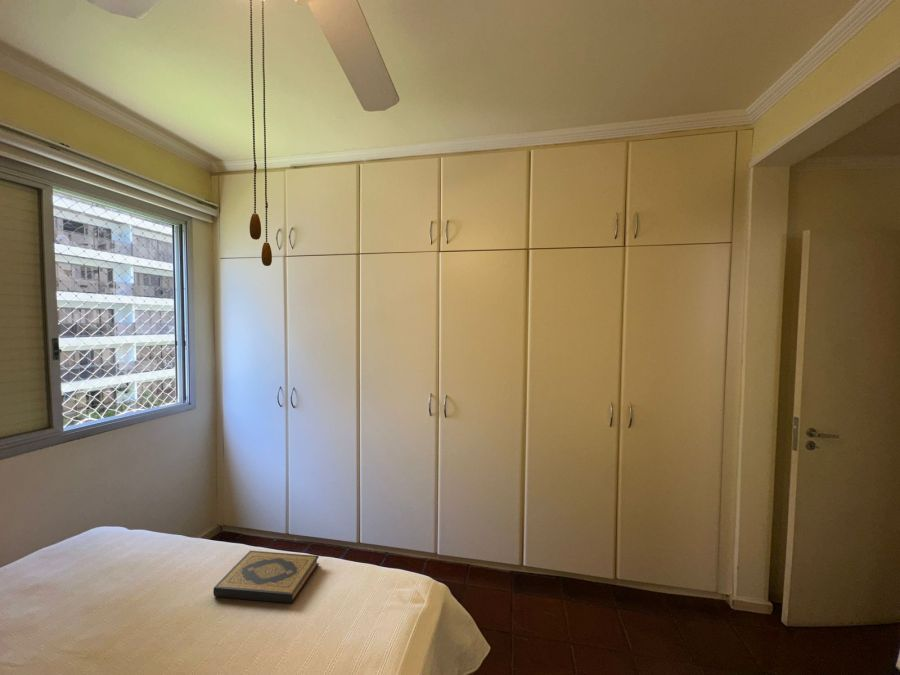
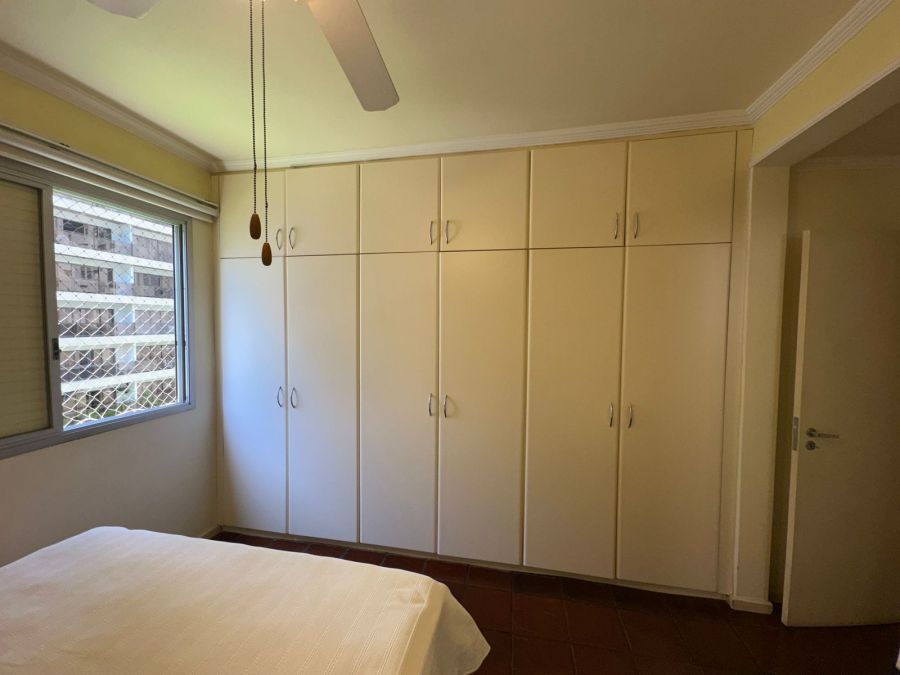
- hardback book [212,550,320,604]
